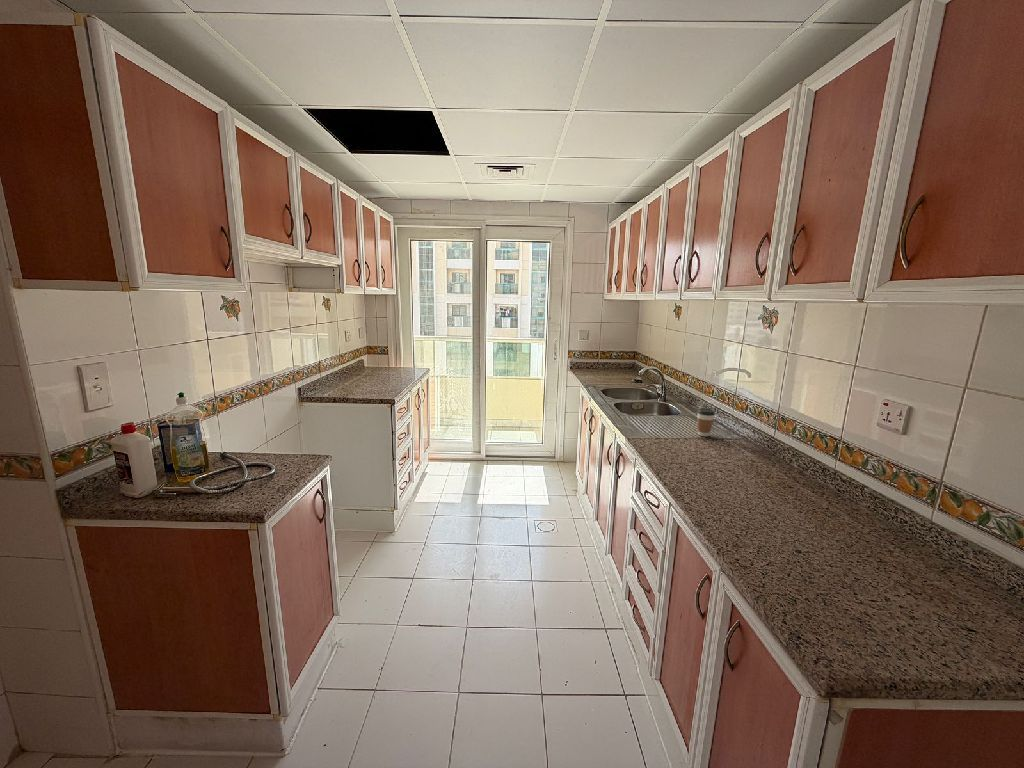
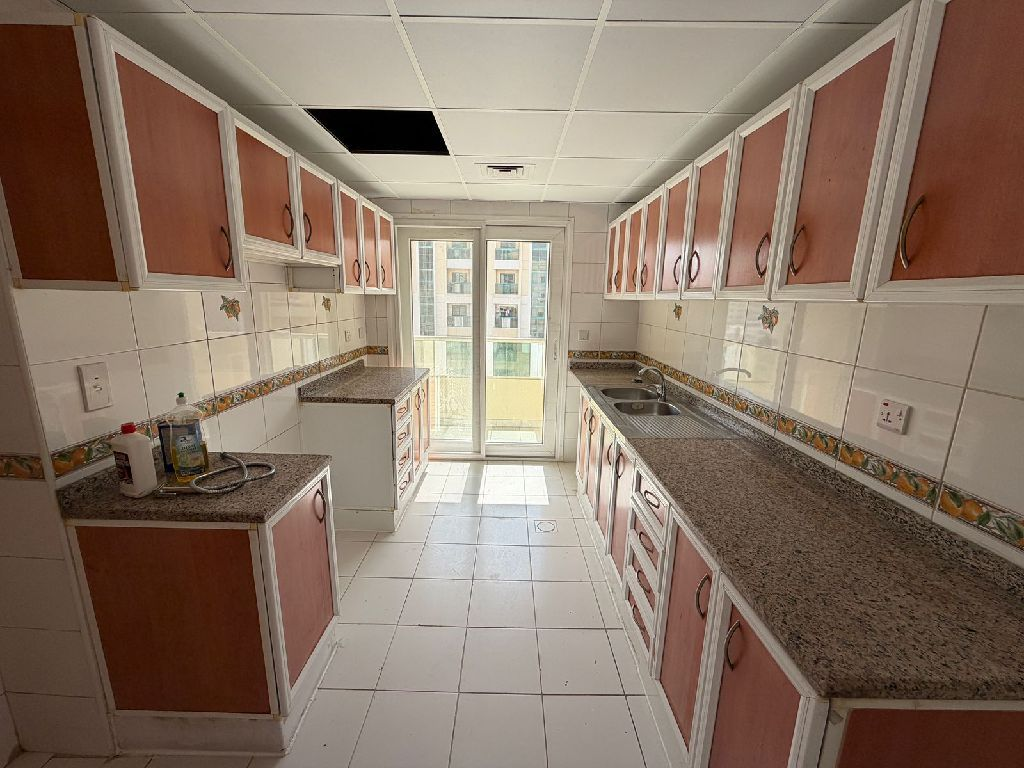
- coffee cup [696,407,716,437]
